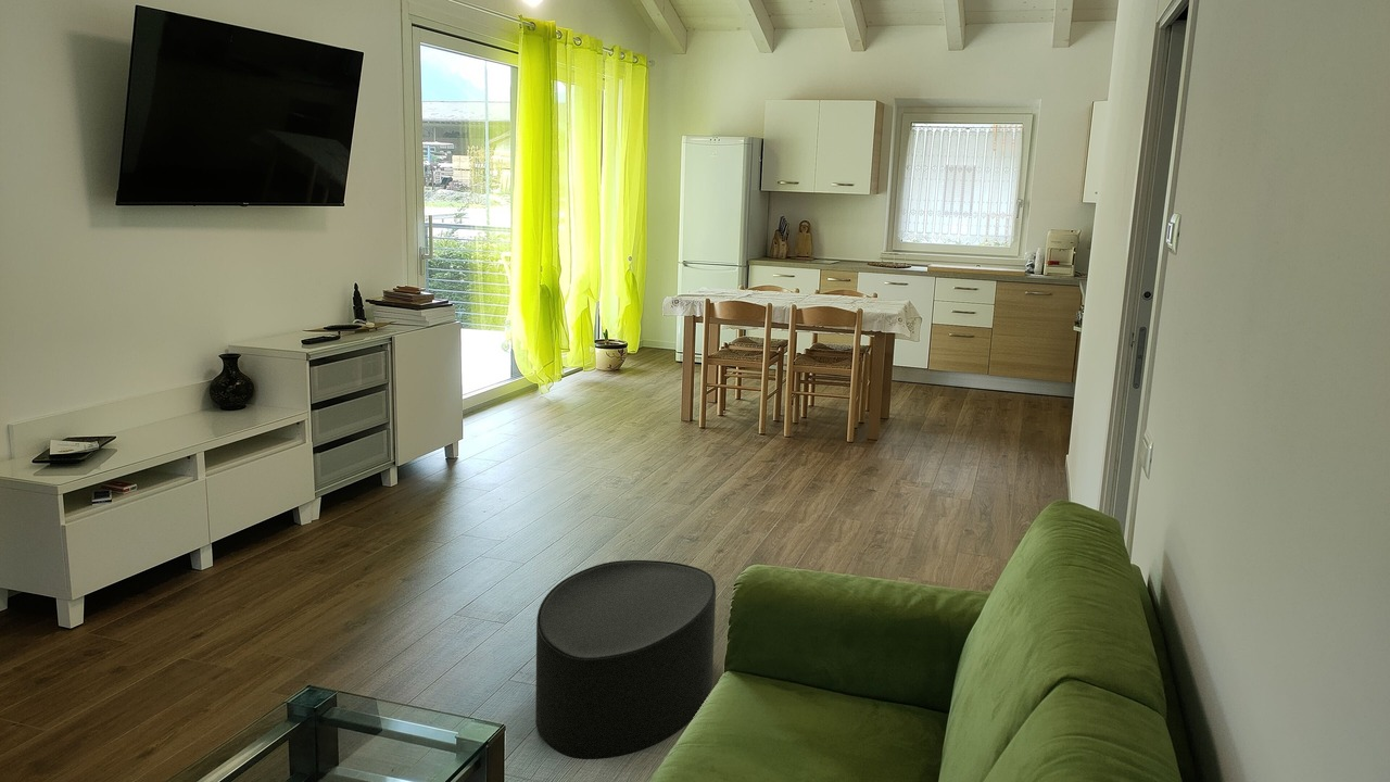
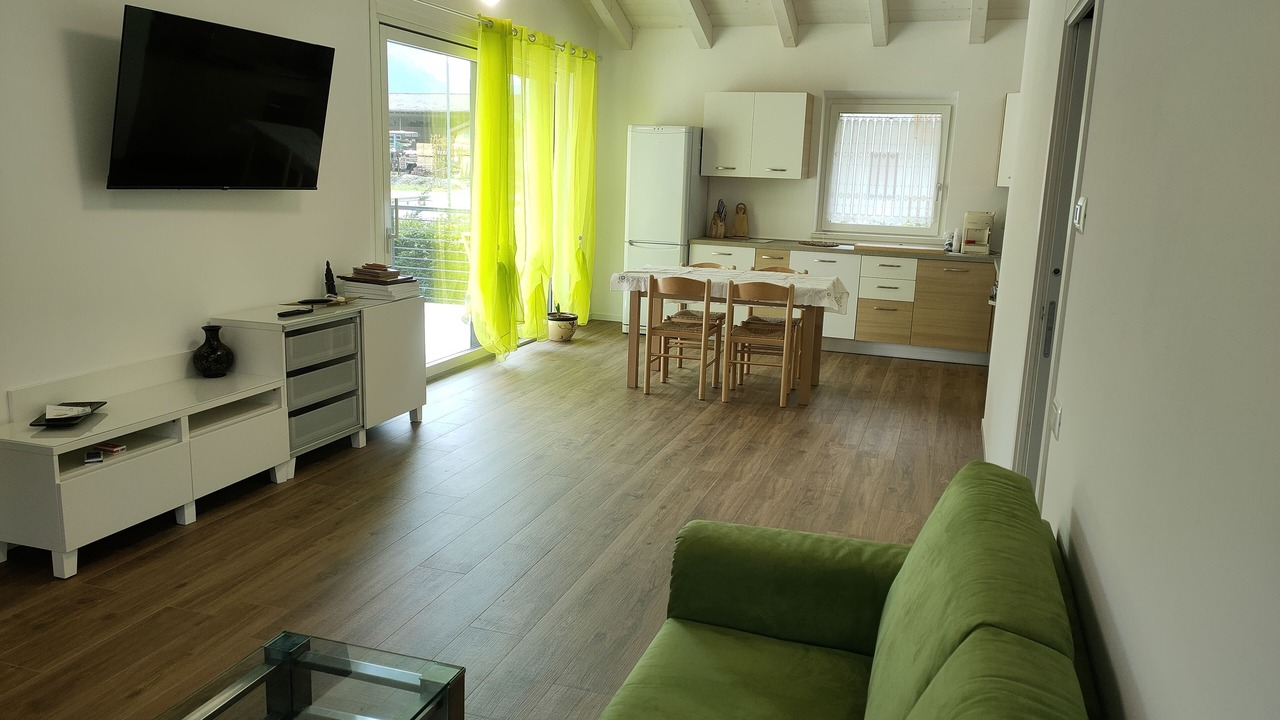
- ottoman [534,559,717,760]
